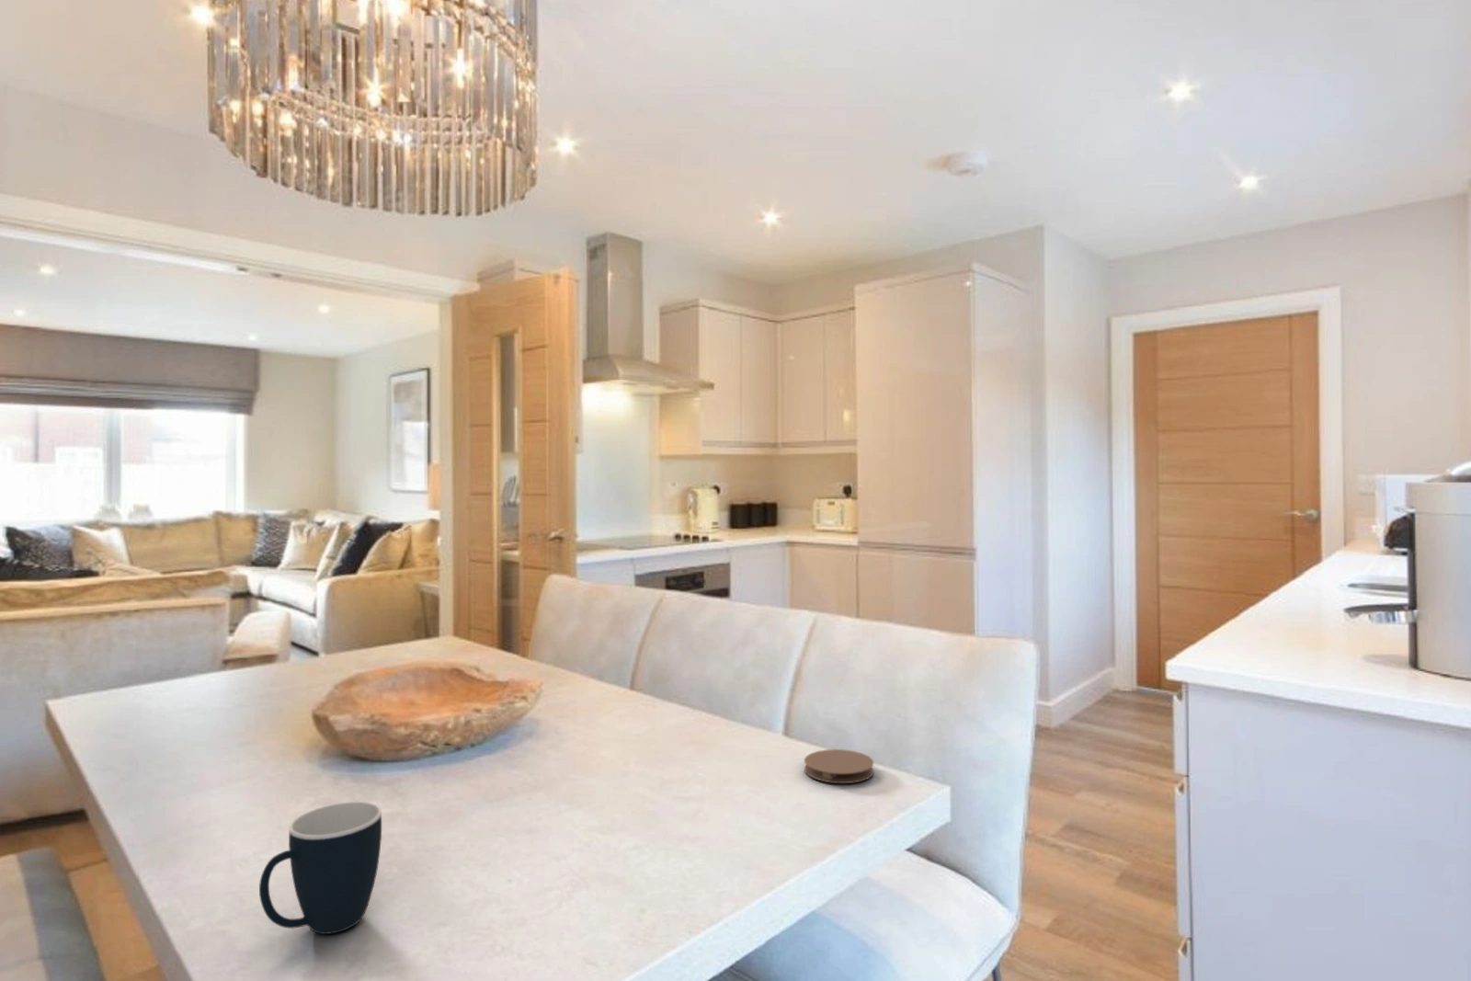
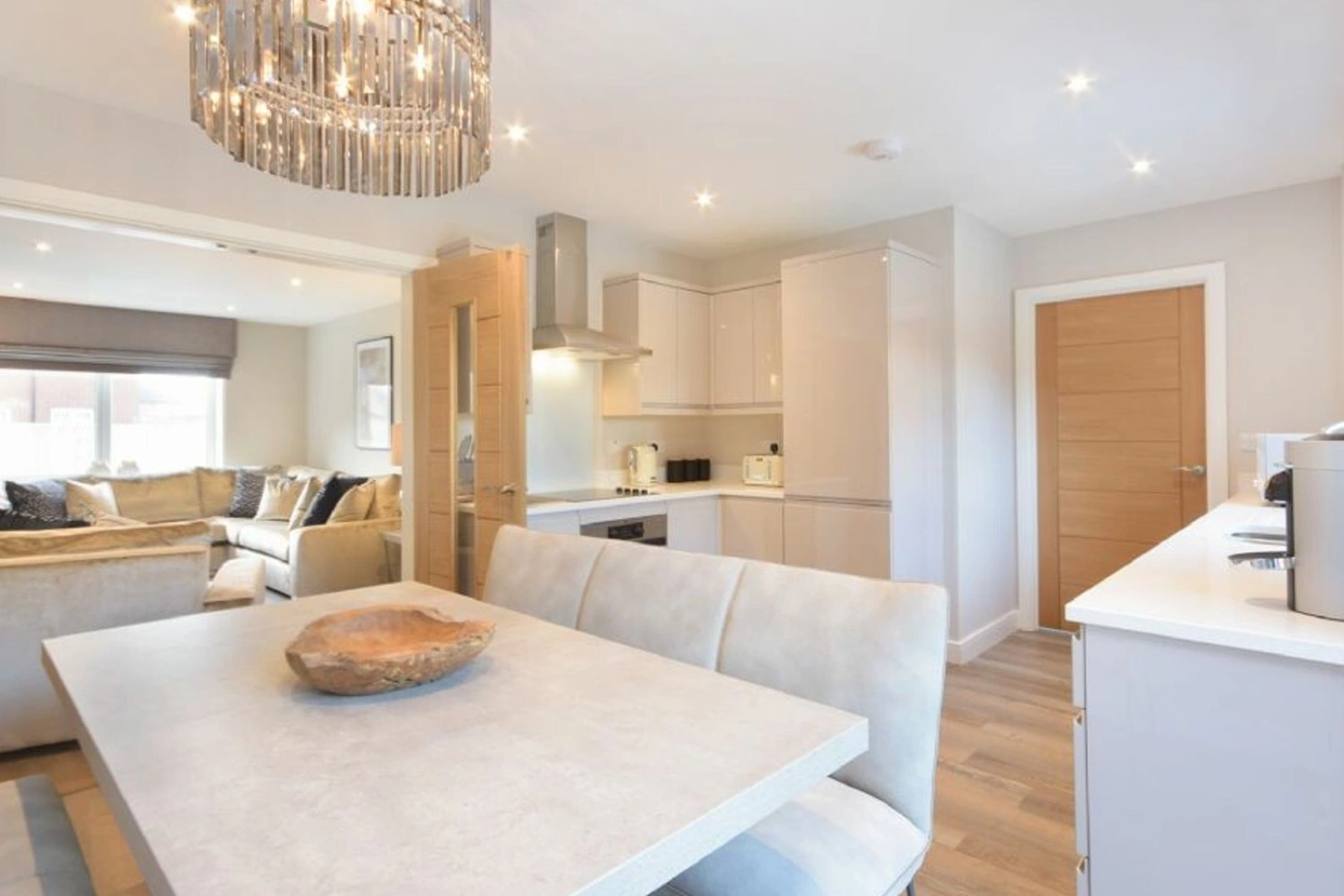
- mug [258,800,382,935]
- coaster [803,749,876,784]
